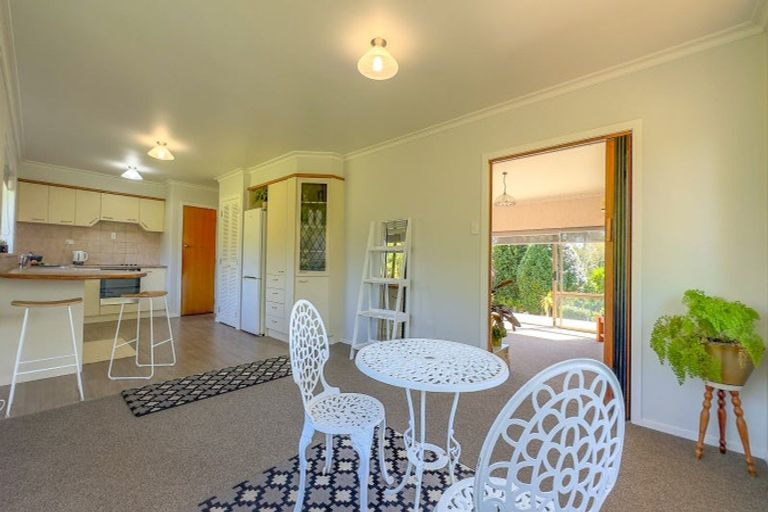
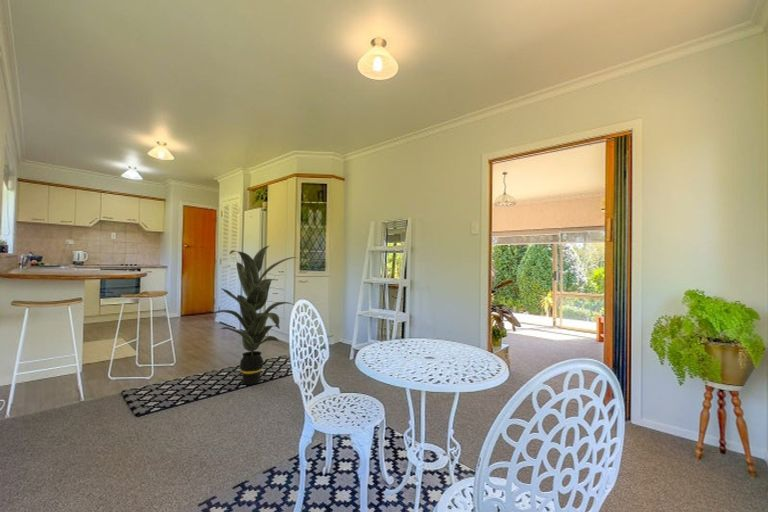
+ indoor plant [207,244,298,386]
